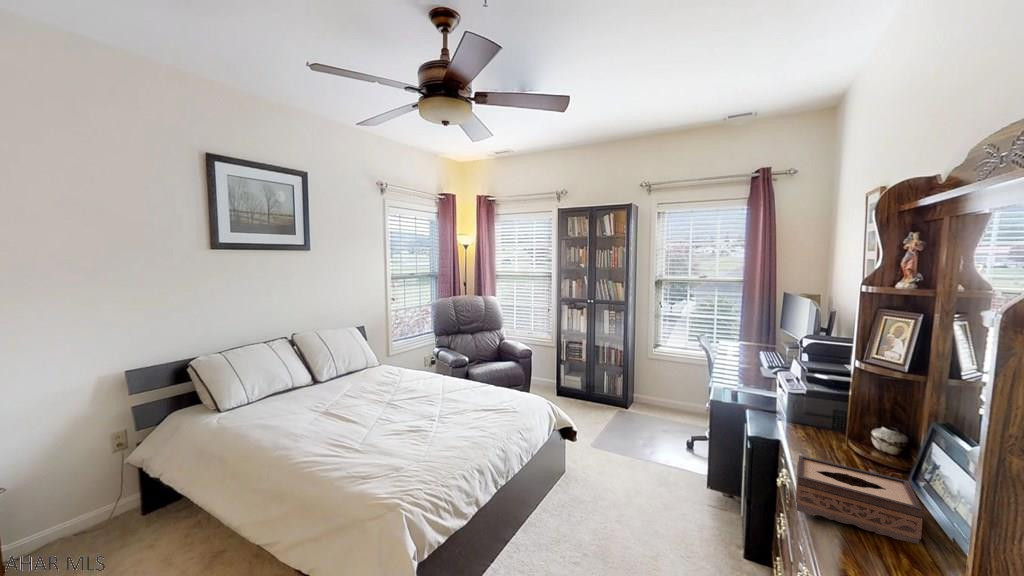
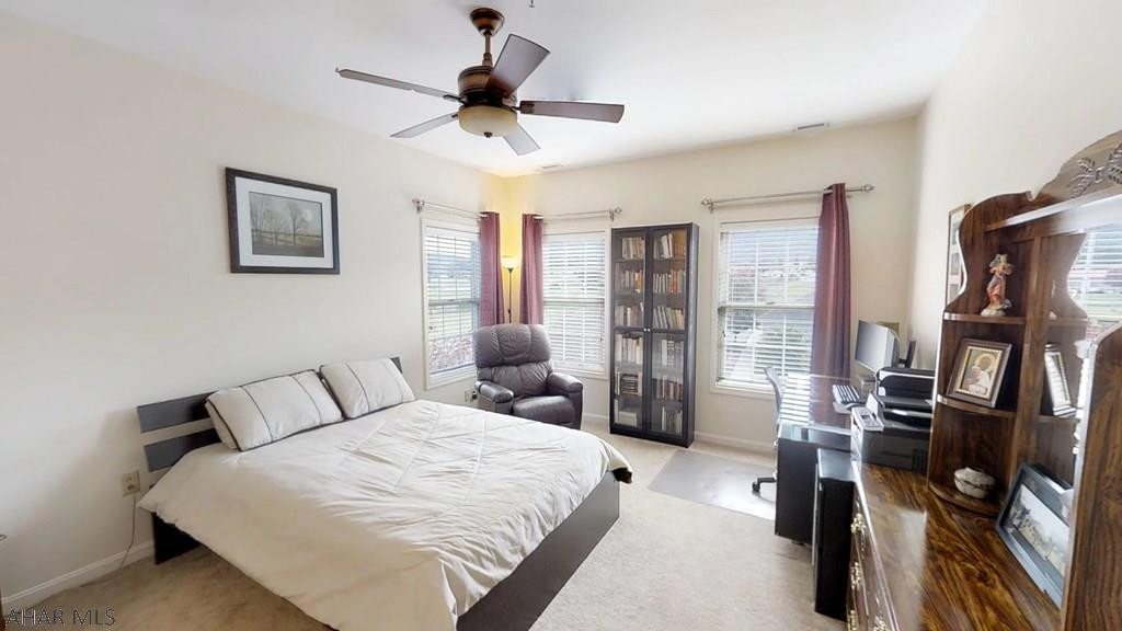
- tissue box [795,454,923,545]
